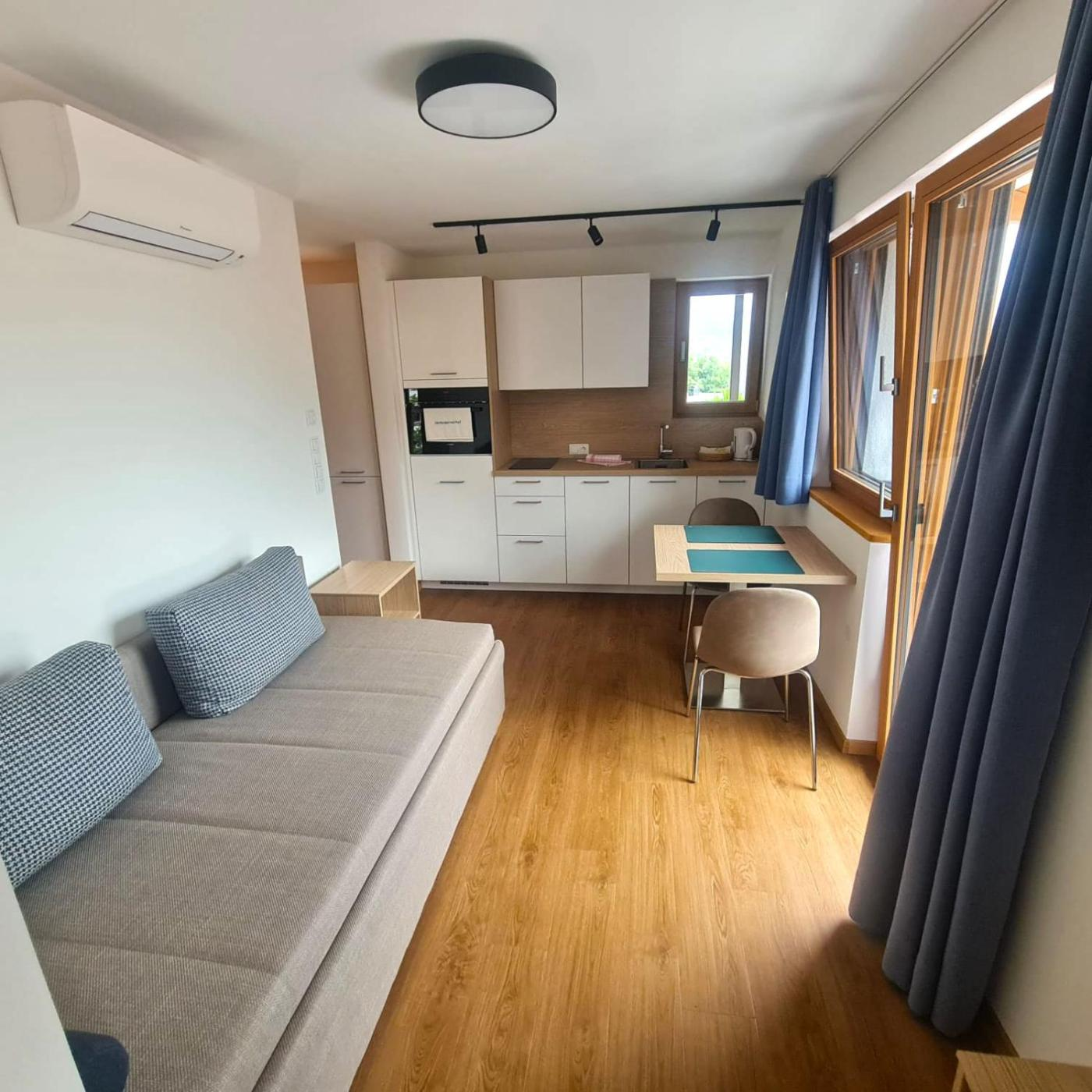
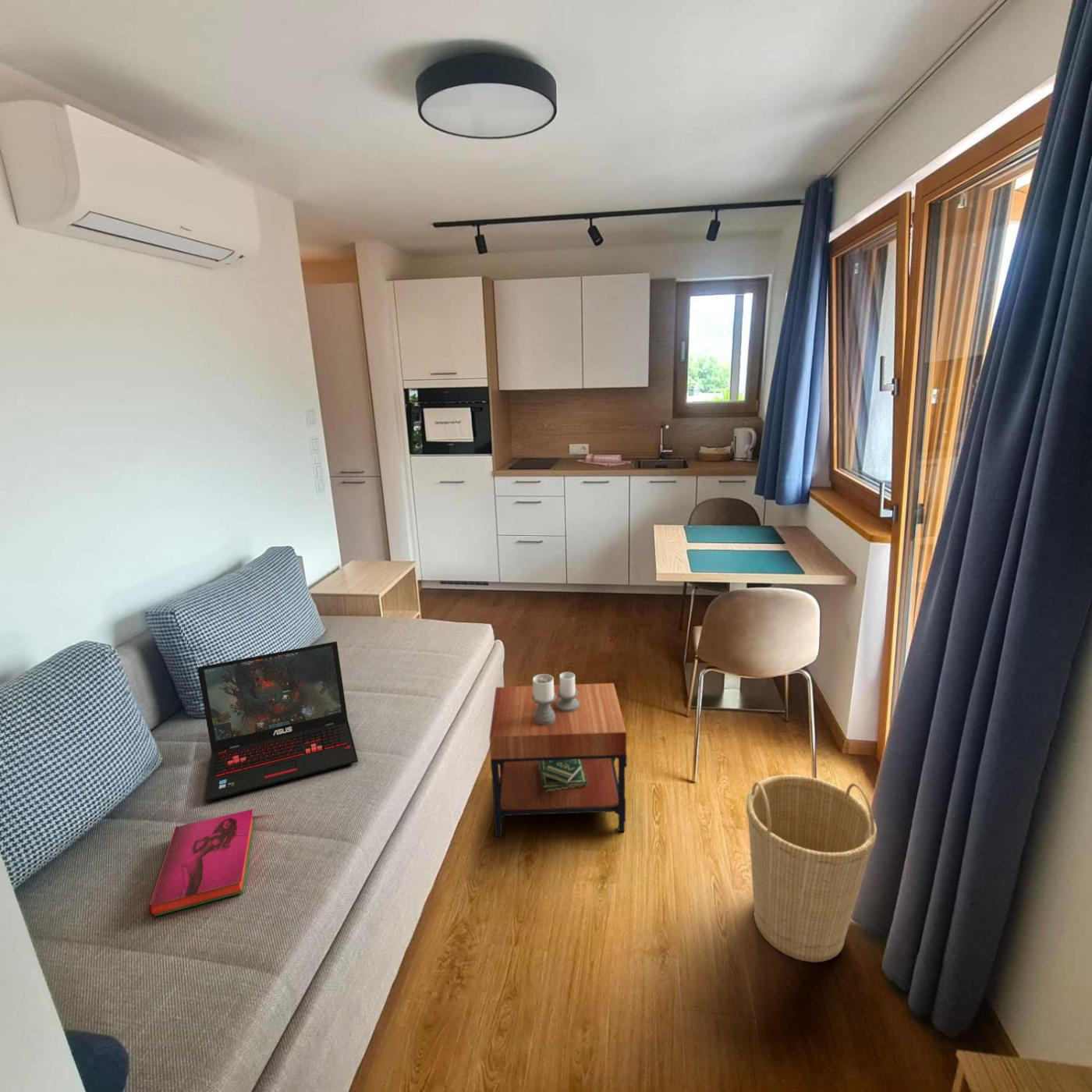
+ laptop [197,640,359,803]
+ hardback book [148,809,255,918]
+ side table [488,672,628,837]
+ basket [746,774,878,963]
